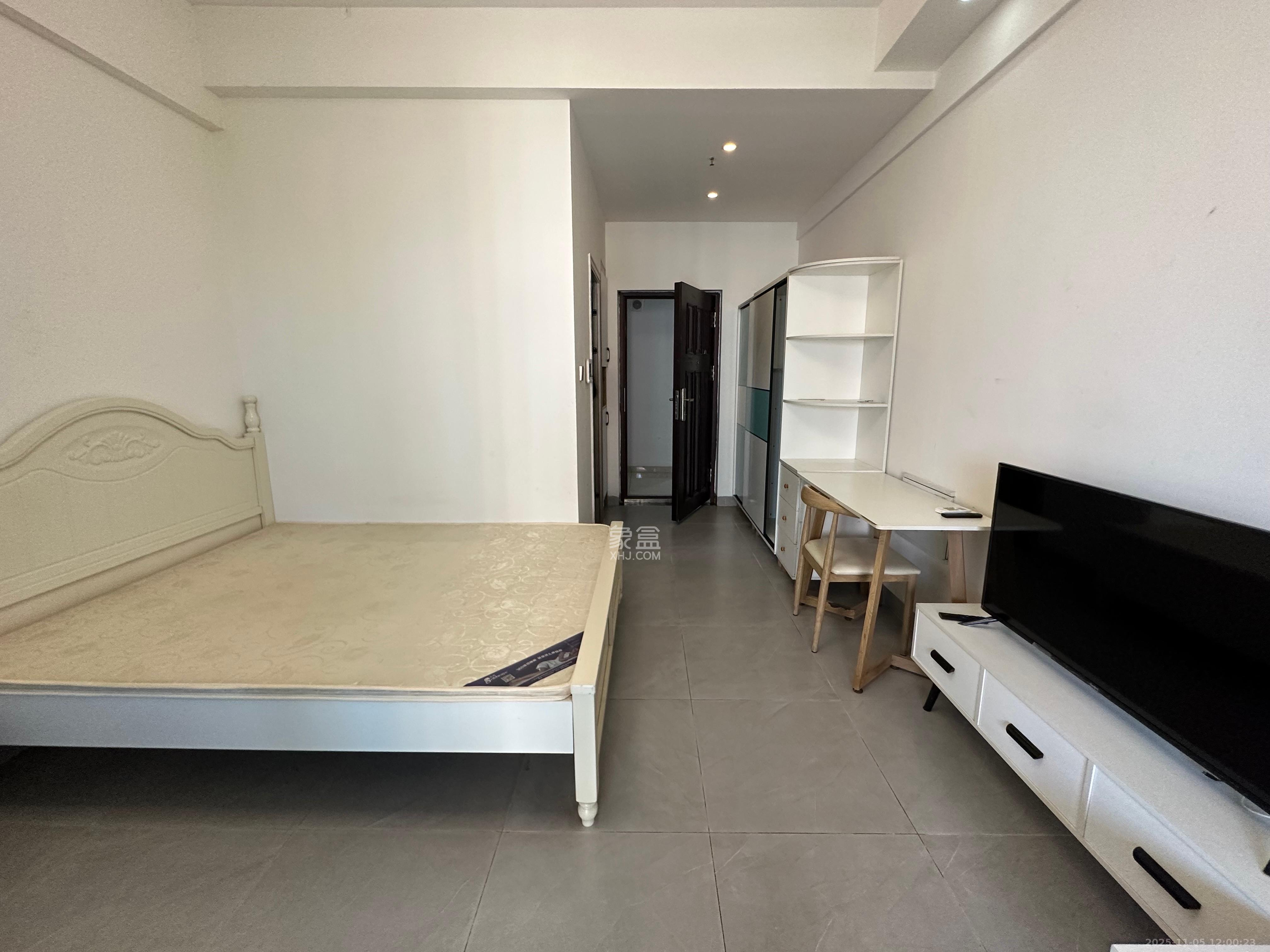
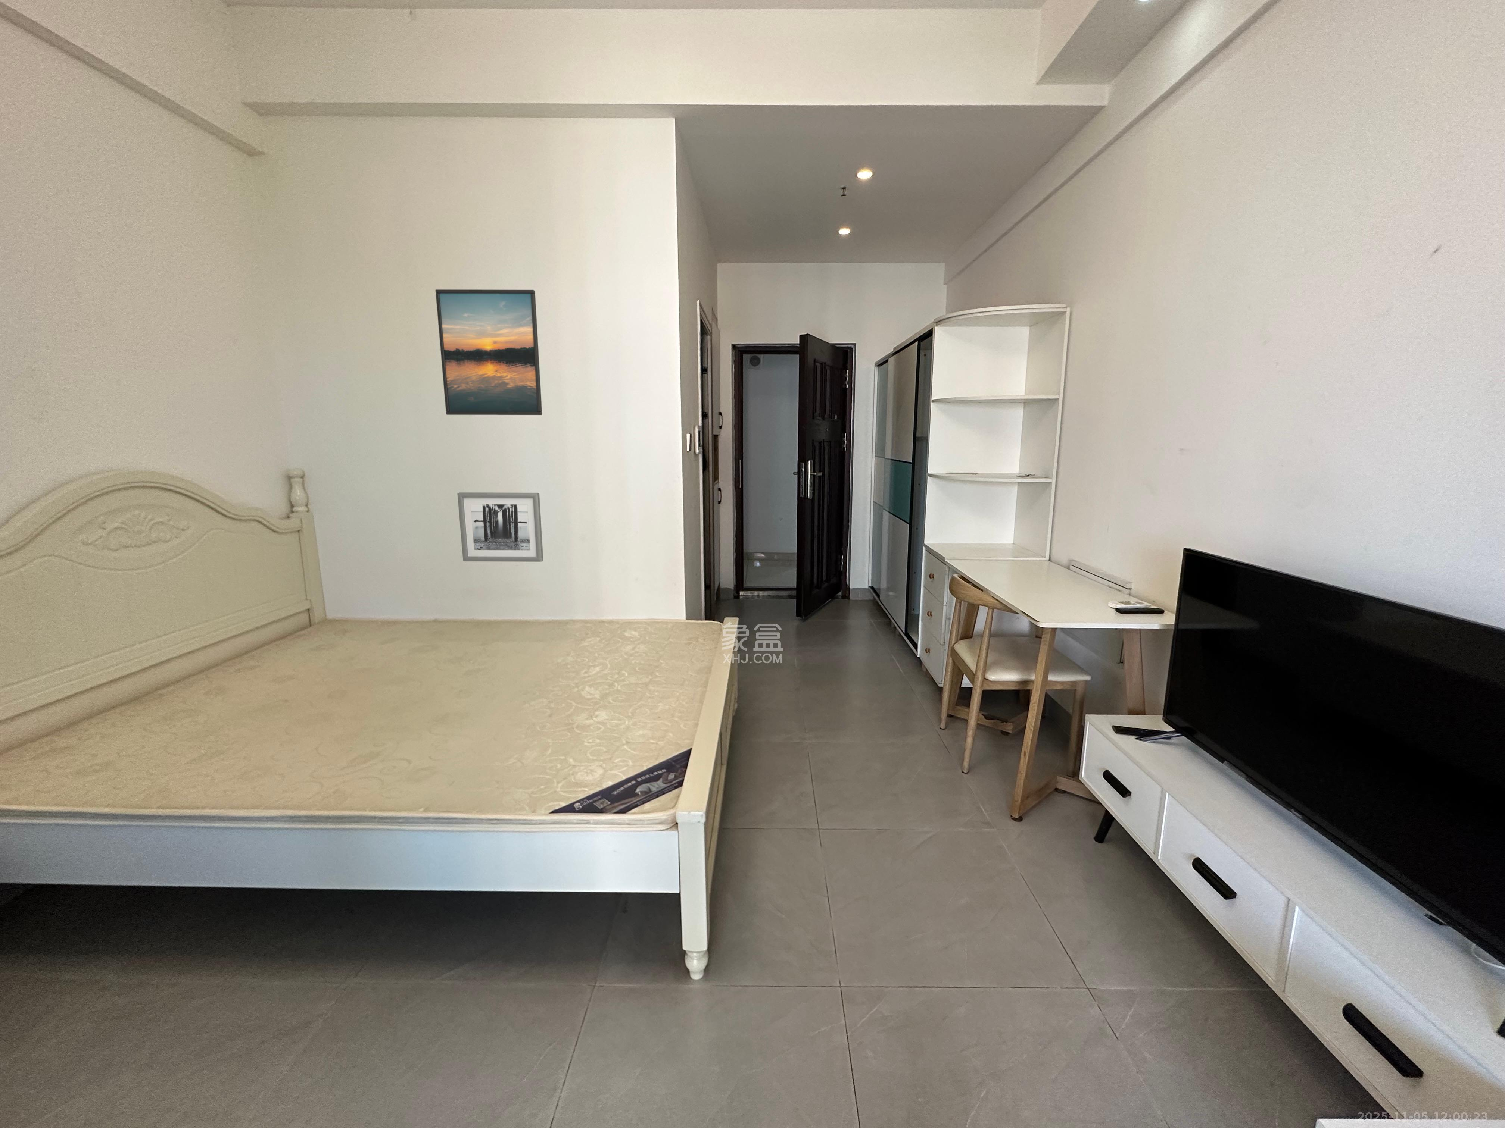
+ wall art [457,492,544,562]
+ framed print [435,289,543,416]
